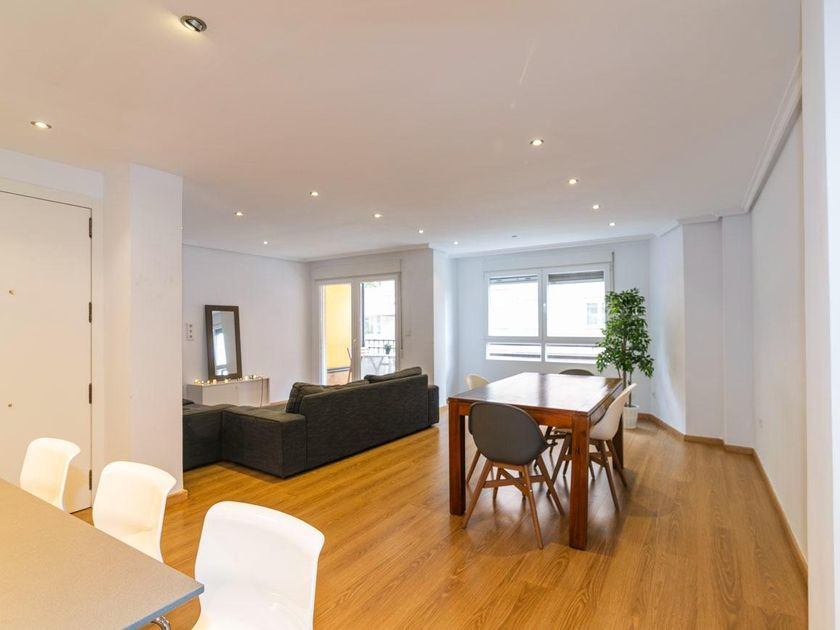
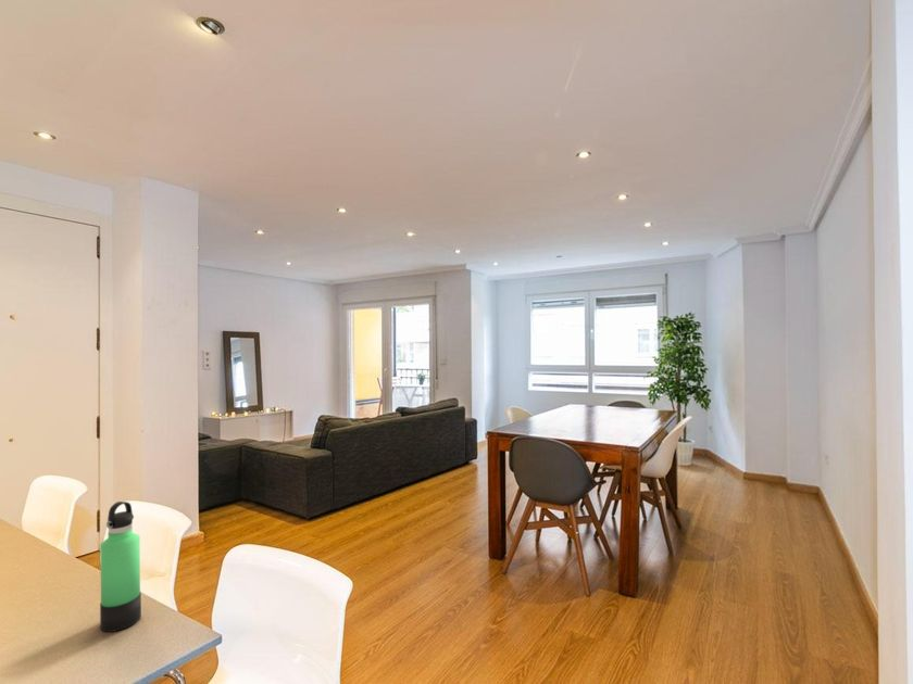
+ thermos bottle [99,501,142,633]
